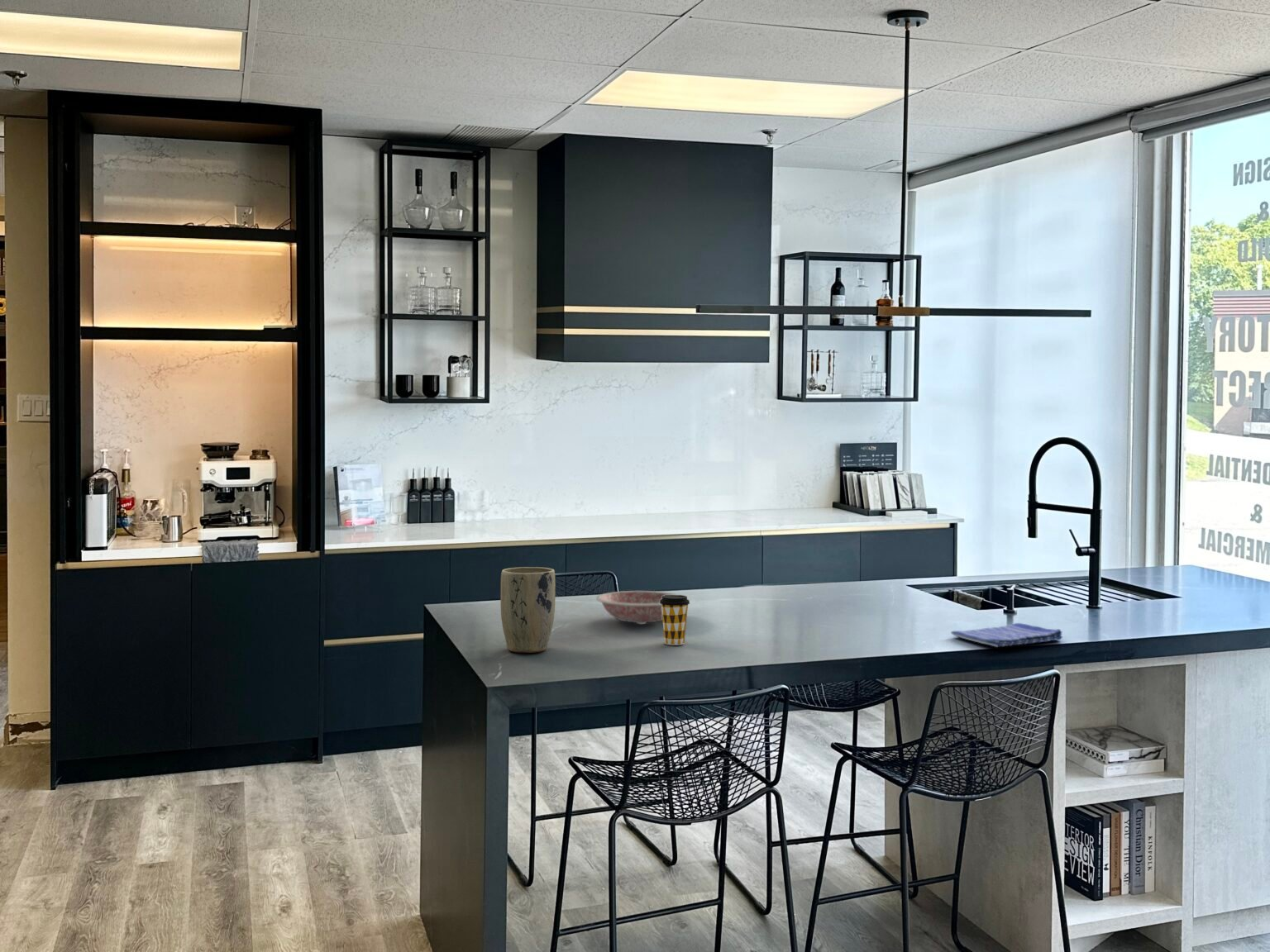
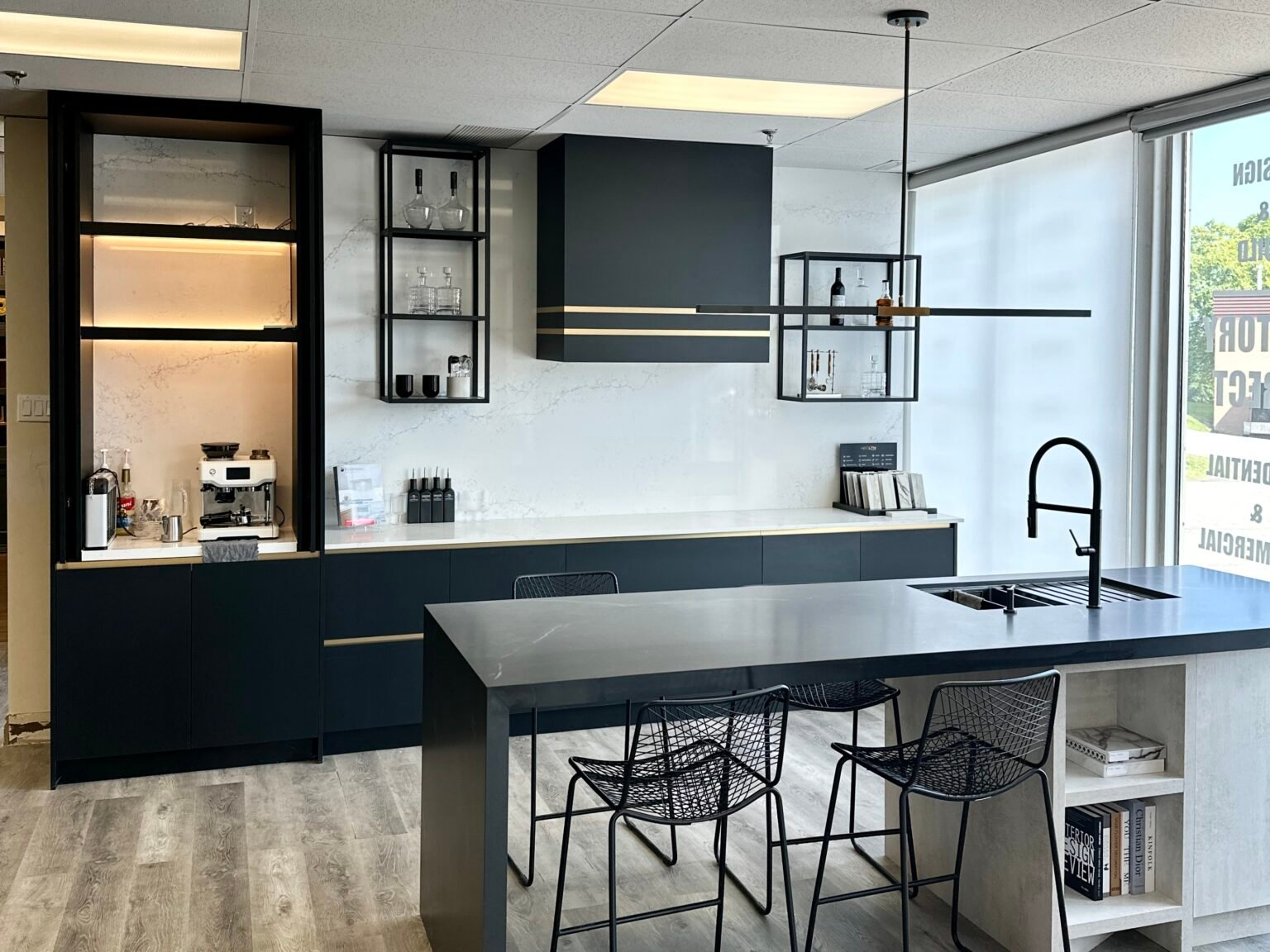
- plant pot [499,566,556,654]
- bowl [595,590,681,624]
- dish towel [950,622,1063,648]
- coffee cup [660,594,690,646]
